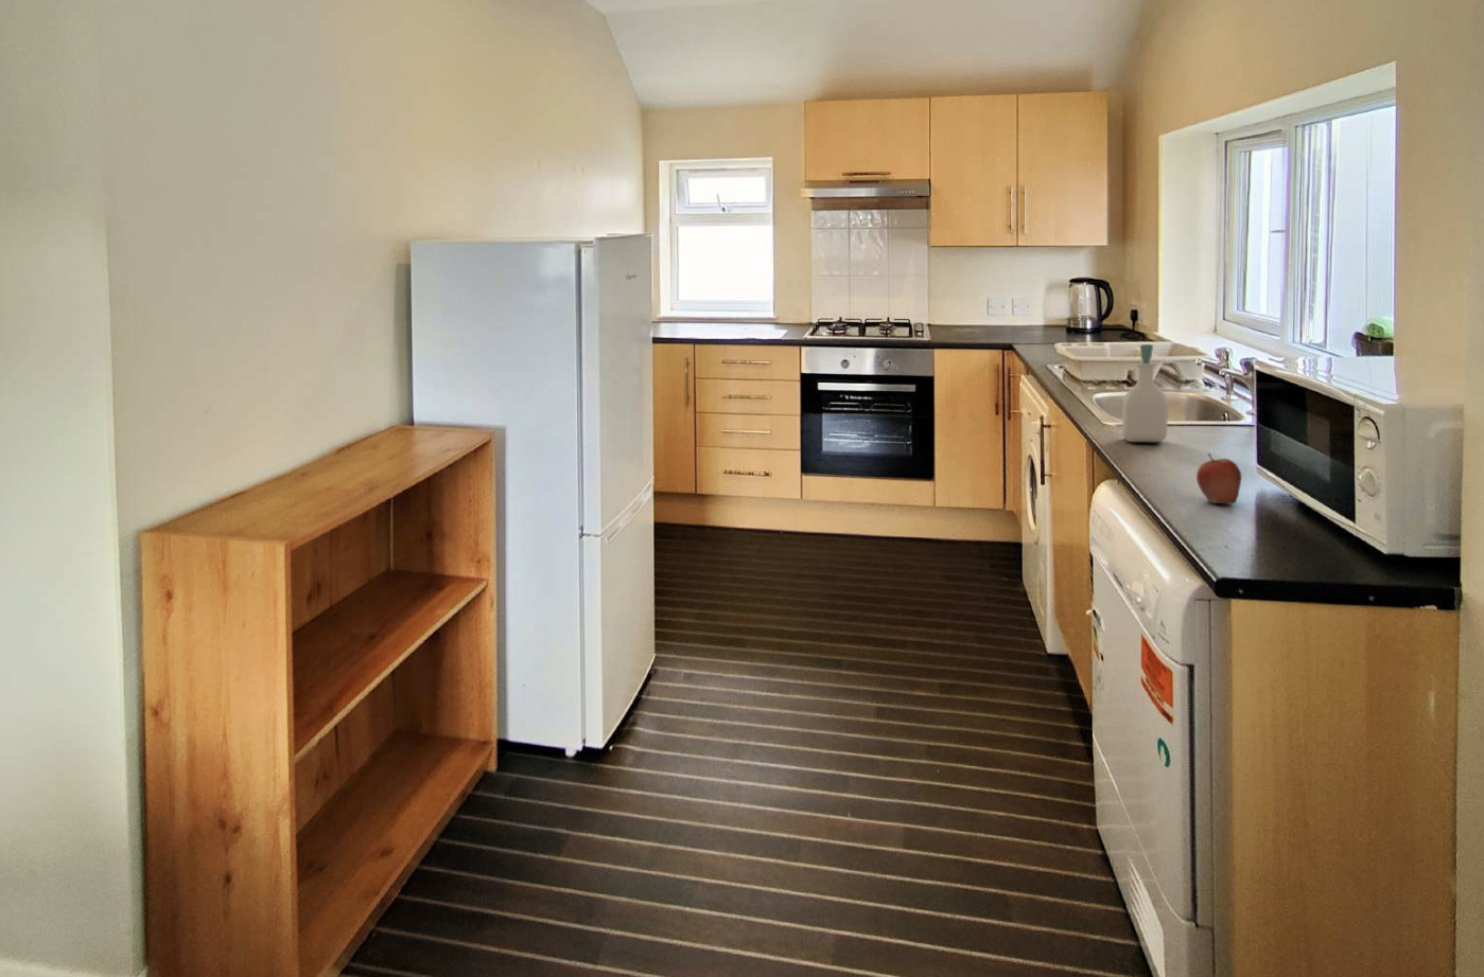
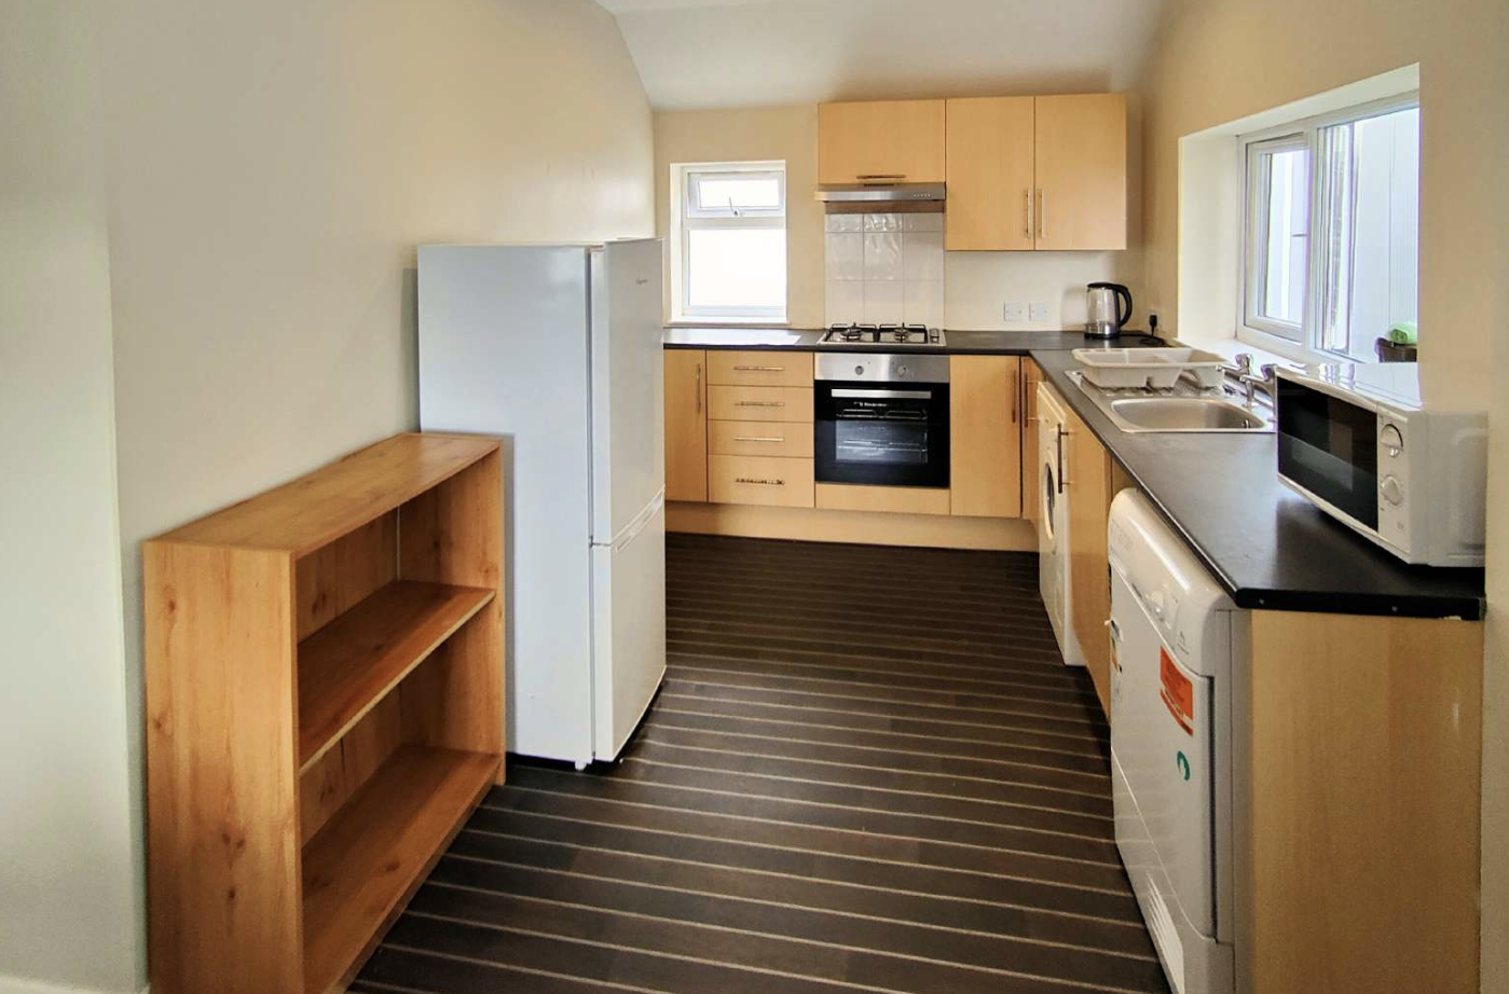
- soap bottle [1122,343,1169,443]
- fruit [1196,453,1242,505]
